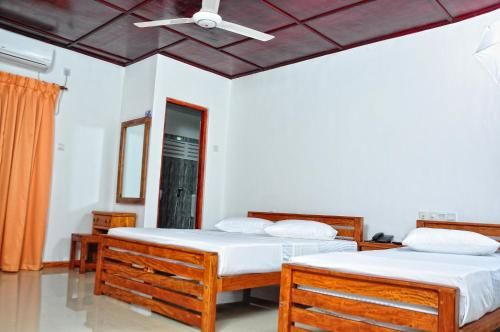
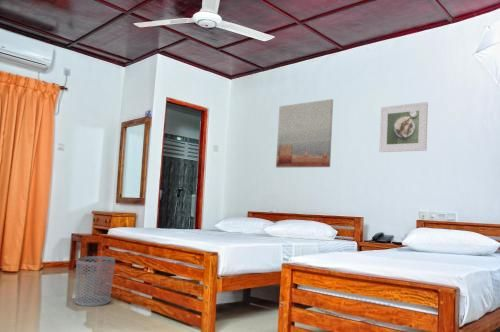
+ waste bin [74,255,116,307]
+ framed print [378,101,429,153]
+ wall art [275,98,334,168]
